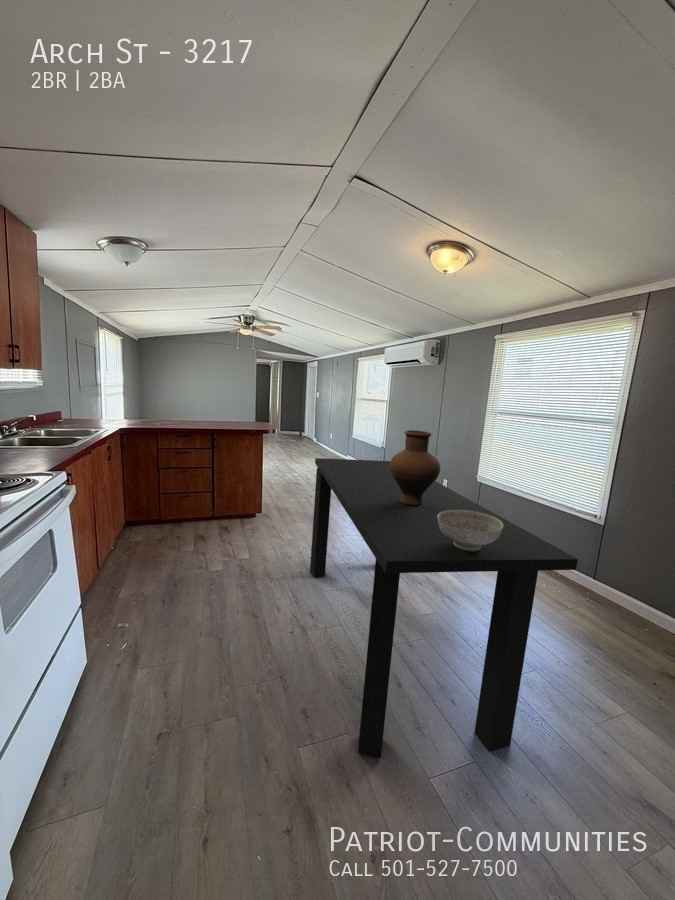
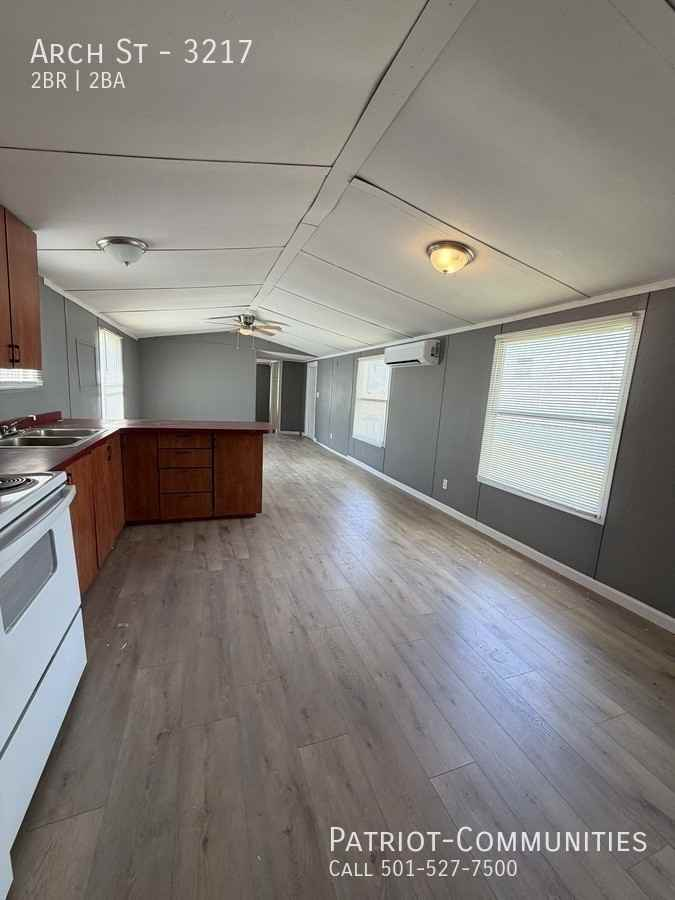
- vase [390,429,441,505]
- dining table [309,457,579,759]
- decorative bowl [437,510,503,551]
